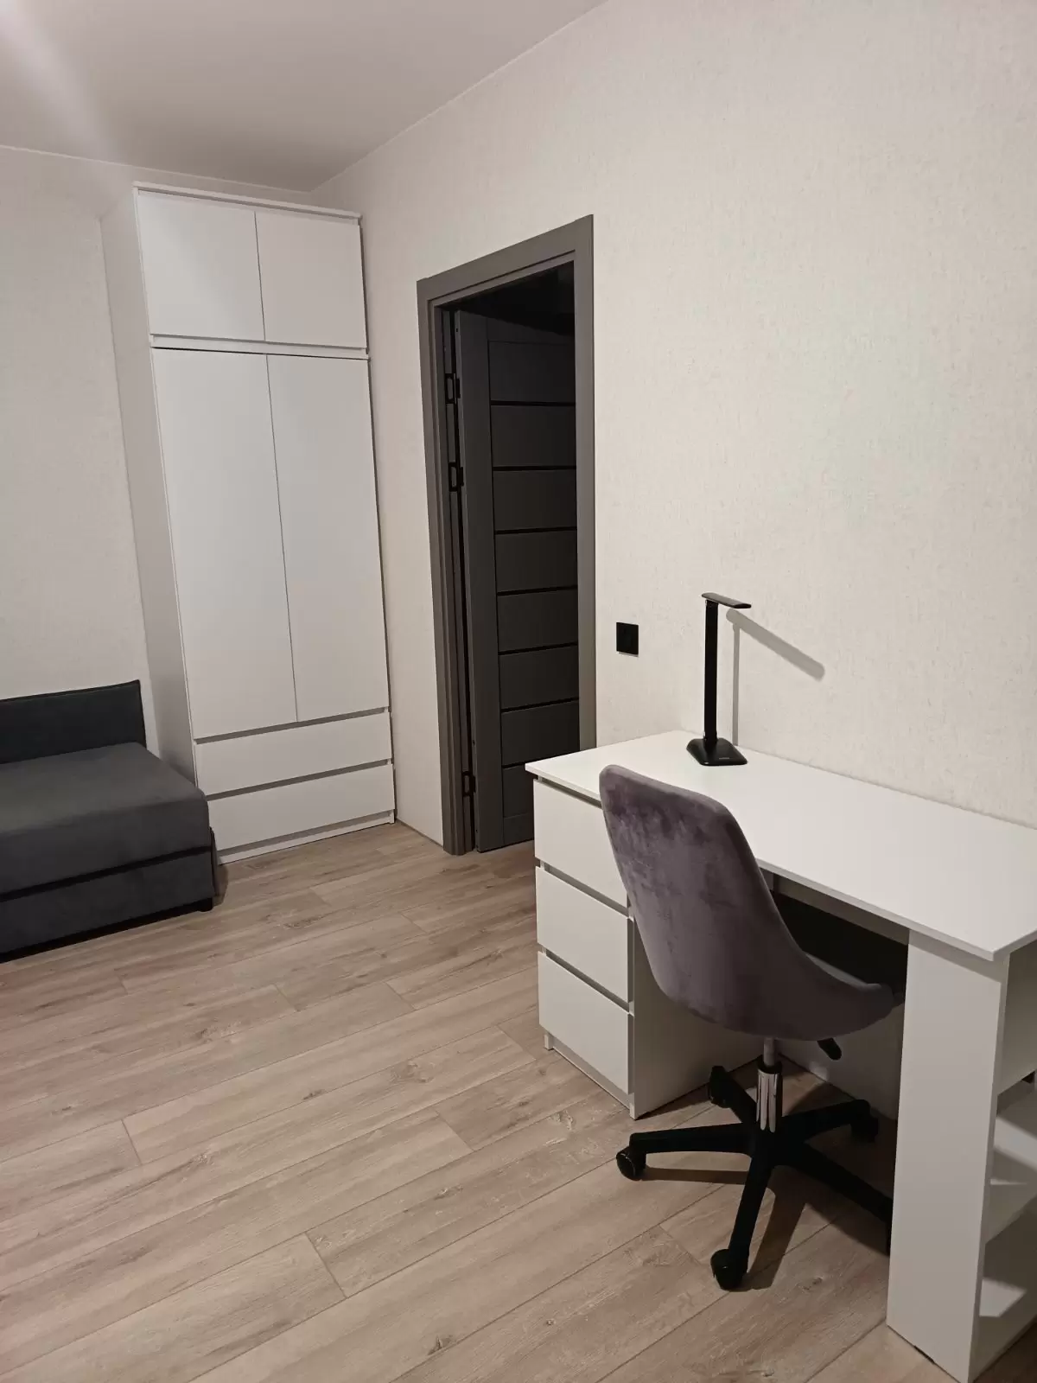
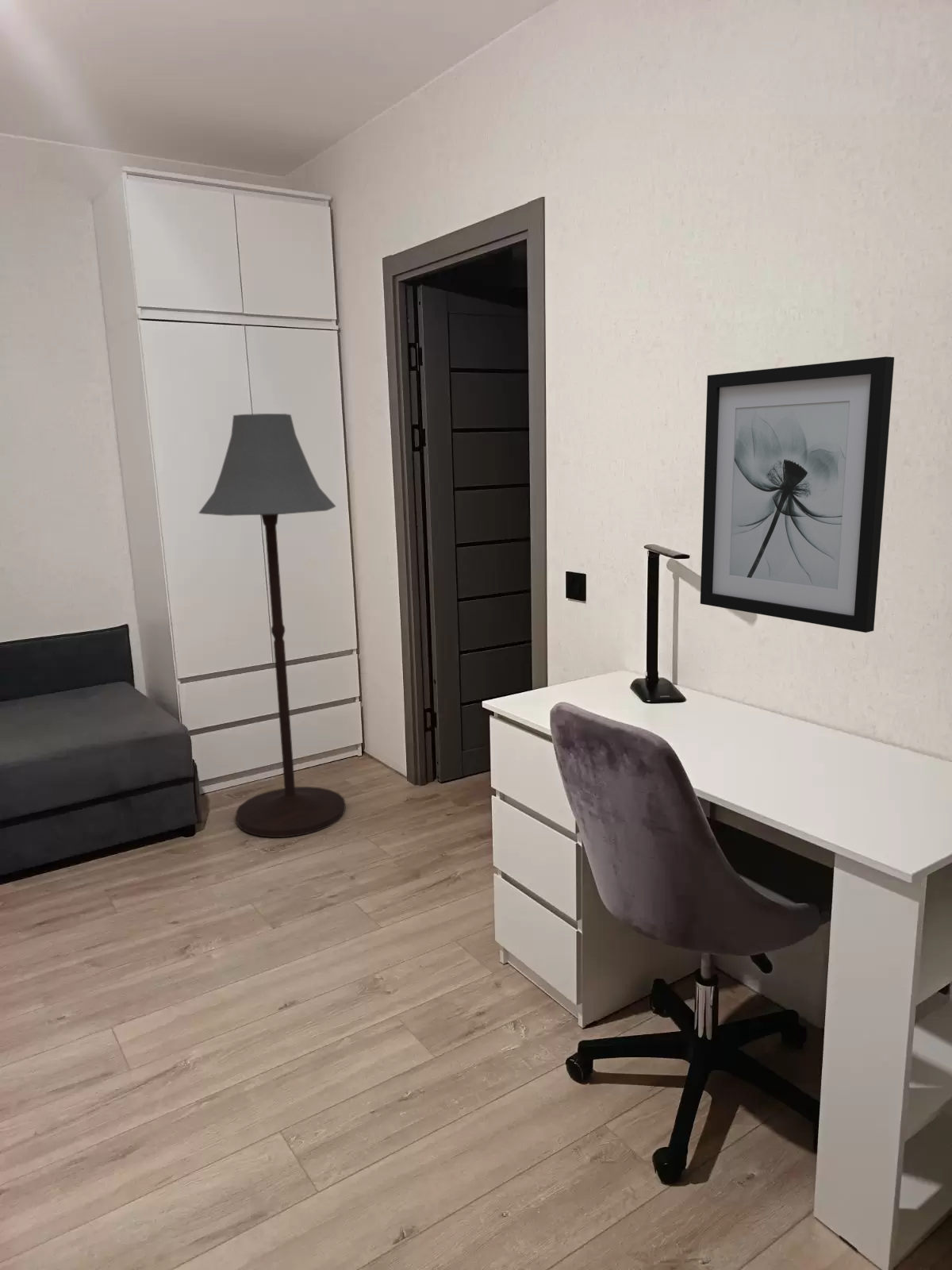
+ floor lamp [198,413,347,838]
+ wall art [700,356,895,633]
